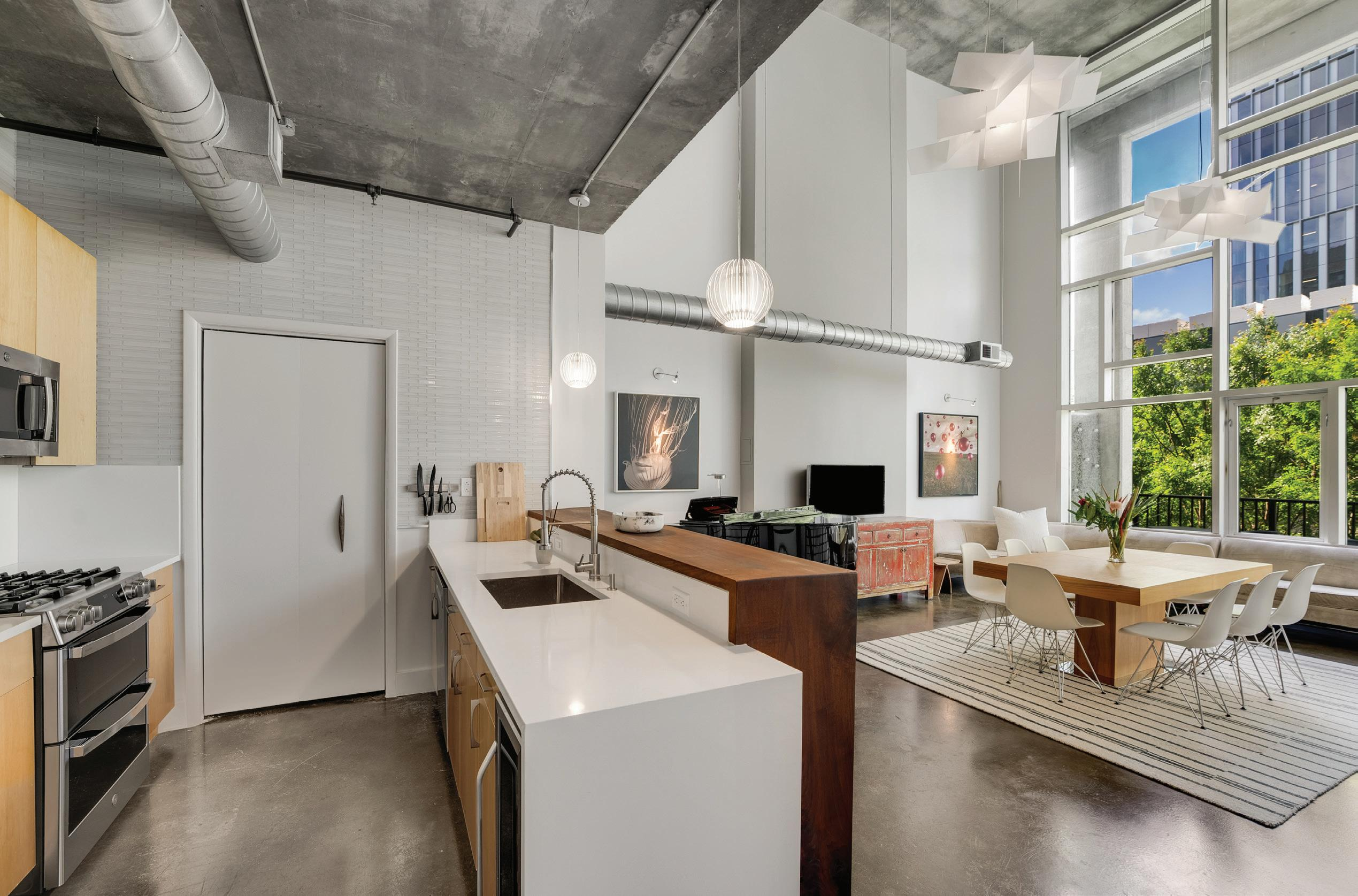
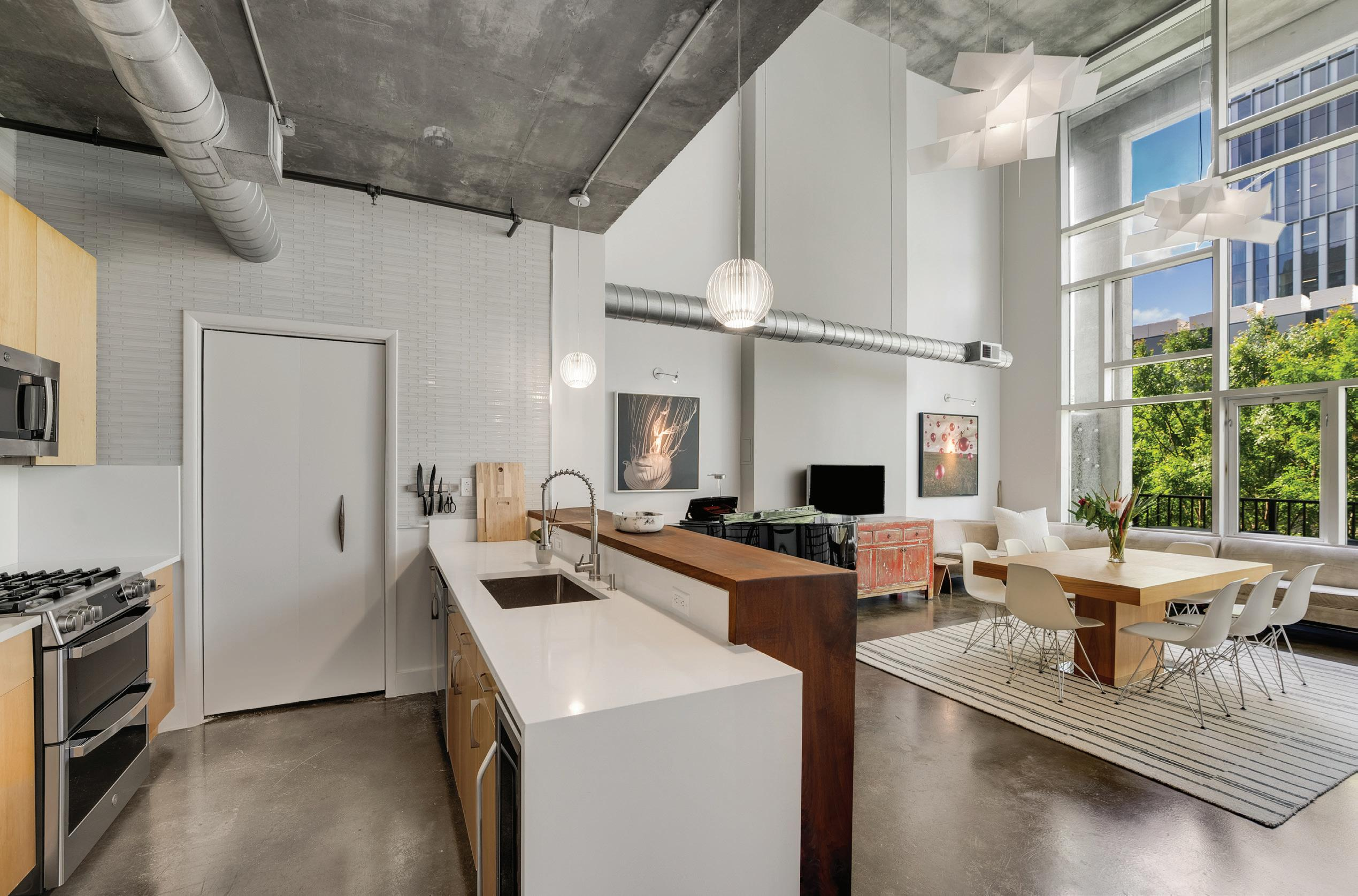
+ smoke detector [423,125,454,150]
